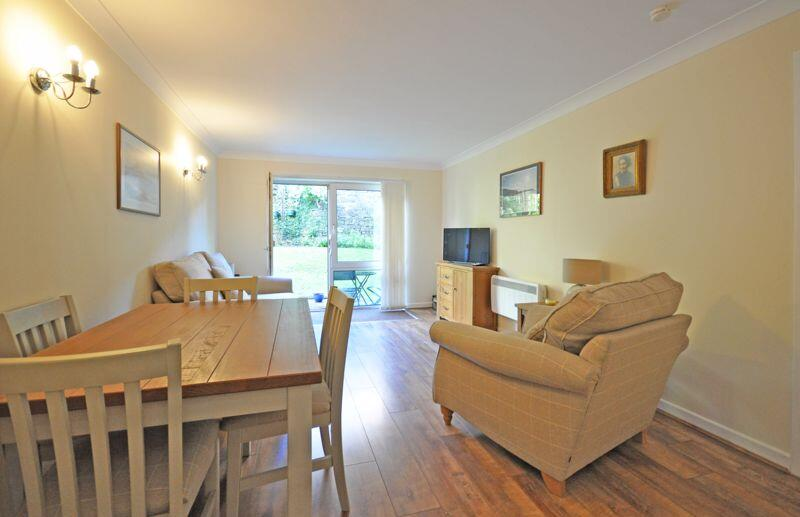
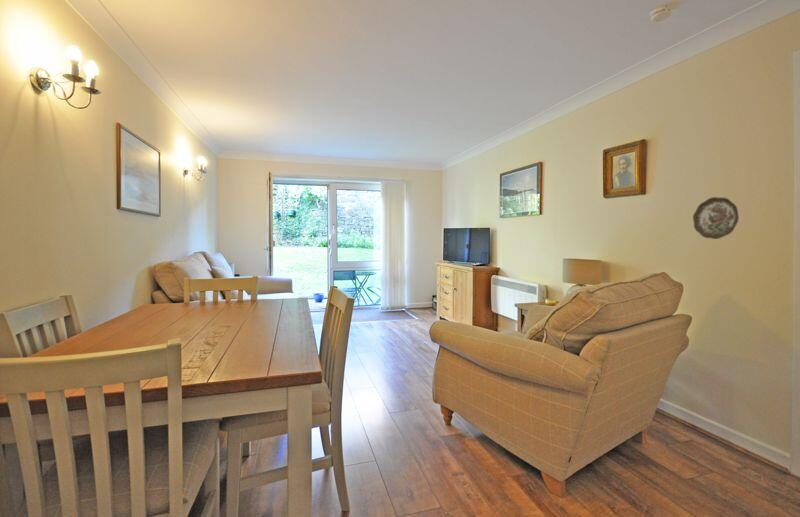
+ decorative plate [692,196,740,240]
